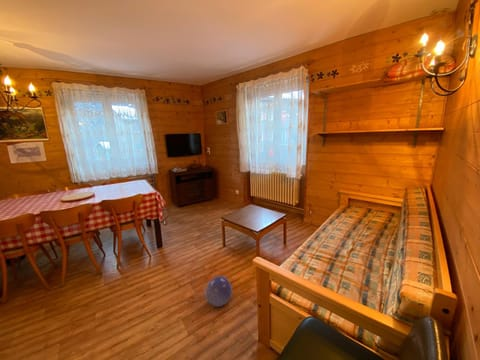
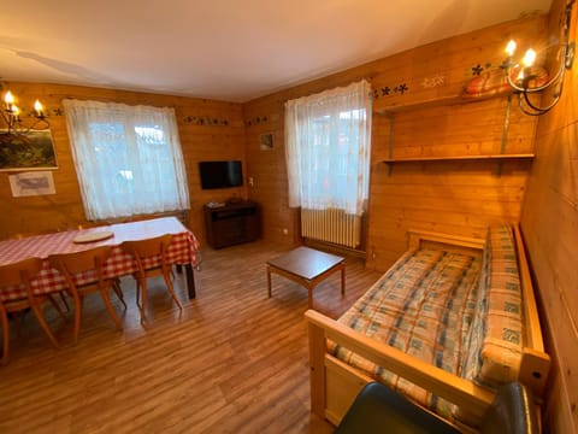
- ball [204,275,233,308]
